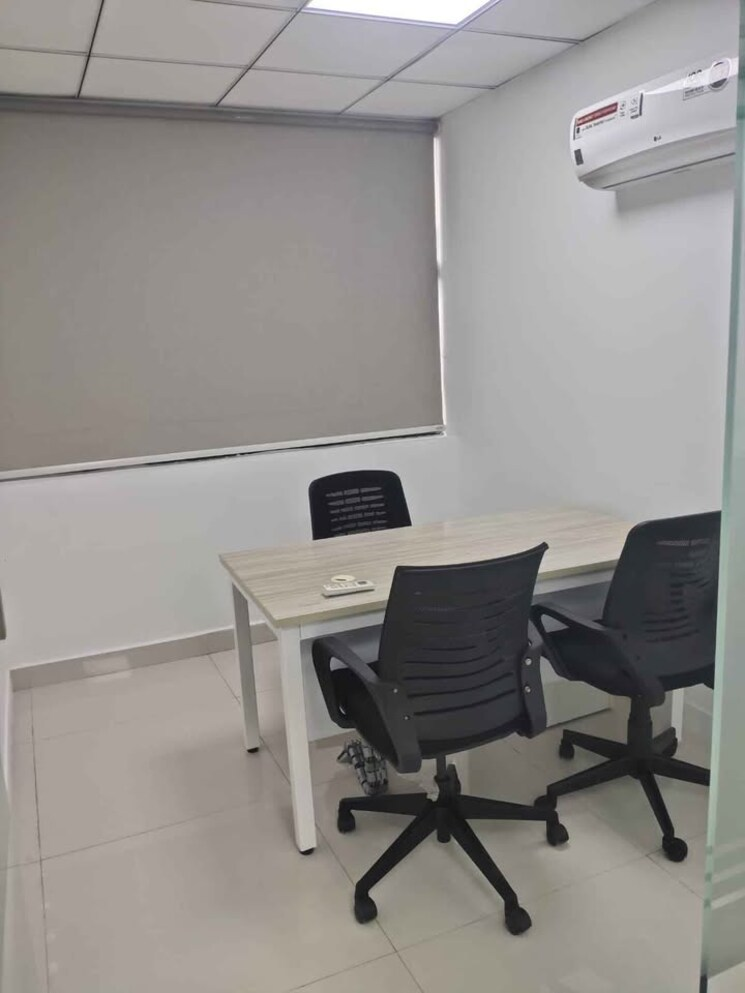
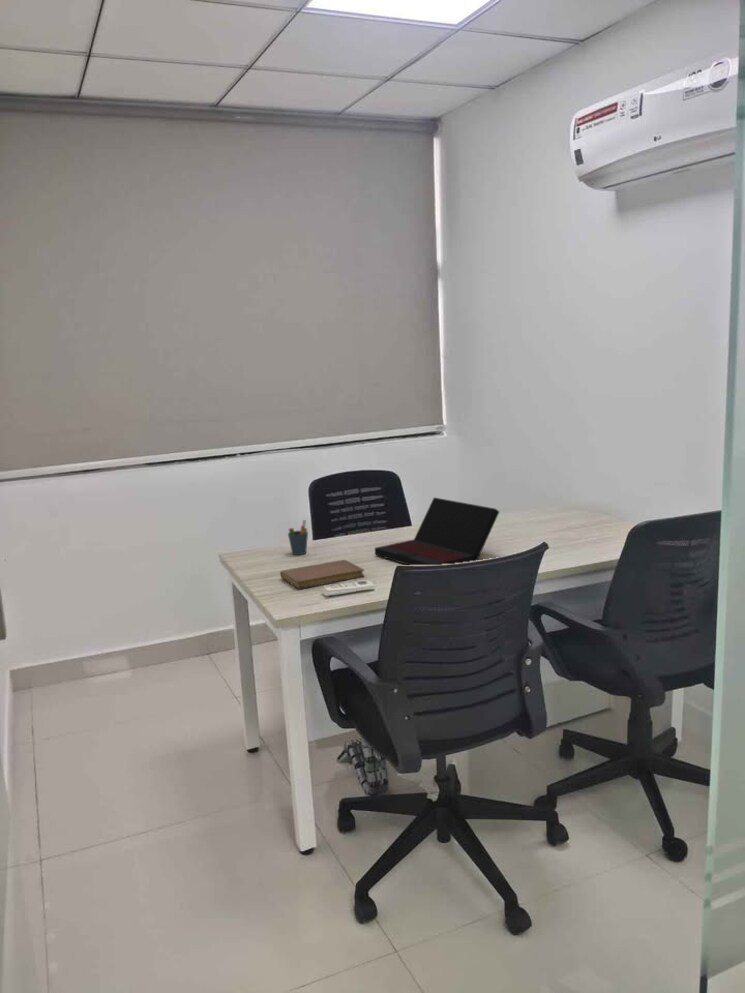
+ notebook [279,559,366,590]
+ laptop [374,496,500,566]
+ pen holder [287,519,309,556]
